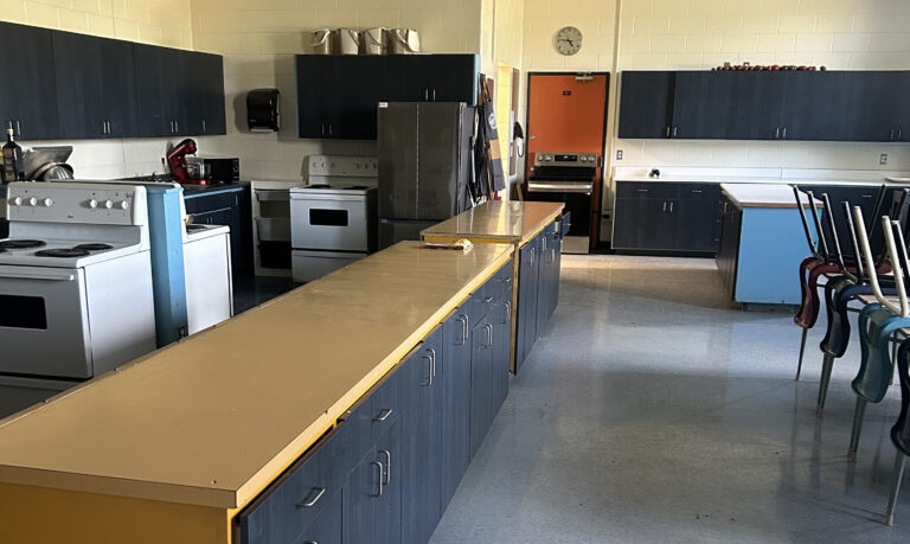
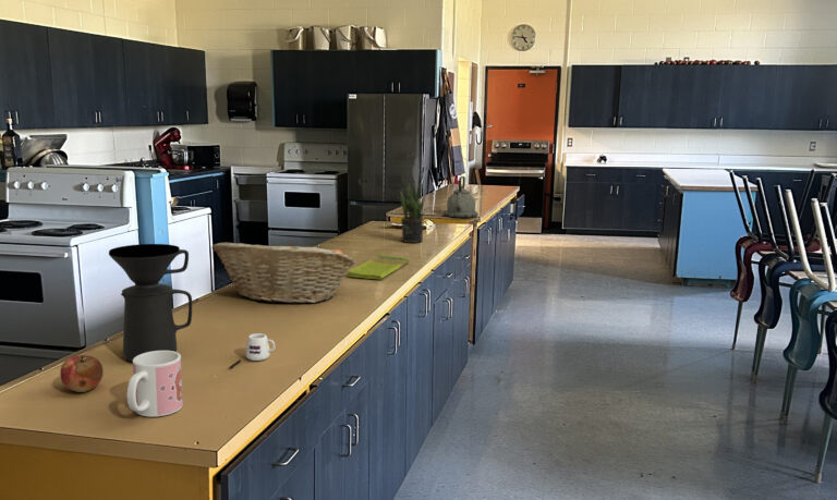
+ fruit [59,354,105,393]
+ mug [229,332,276,369]
+ fruit basket [211,240,356,304]
+ dish towel [345,253,411,280]
+ potted plant [399,182,426,244]
+ kettle [442,175,480,219]
+ mug [126,351,184,418]
+ coffee maker [108,243,193,363]
